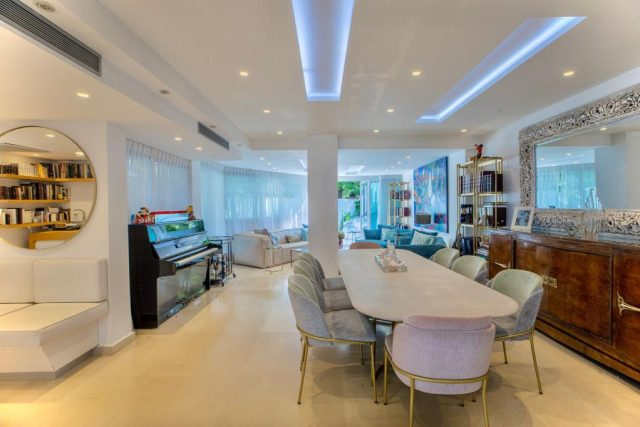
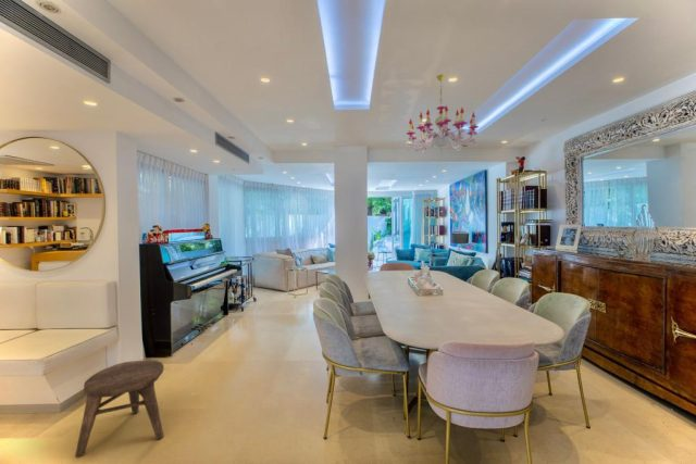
+ chandelier [406,73,480,154]
+ stool [74,359,165,457]
